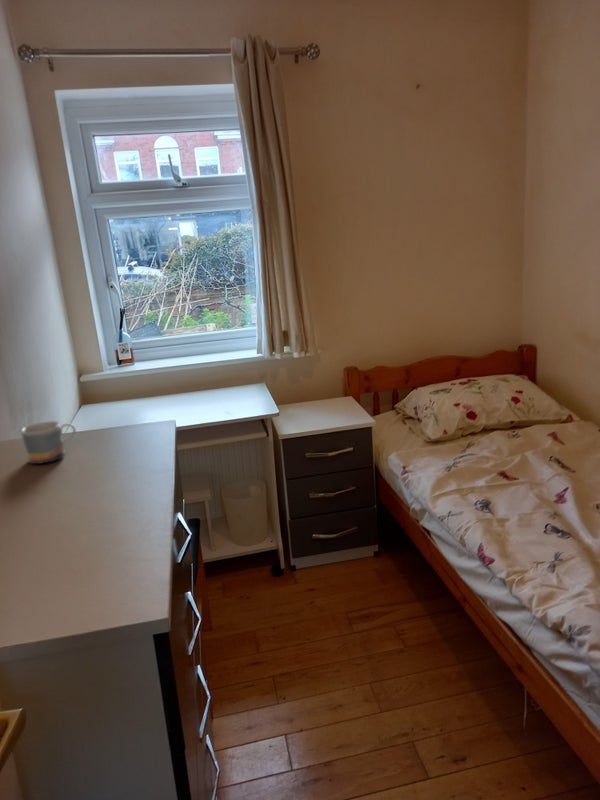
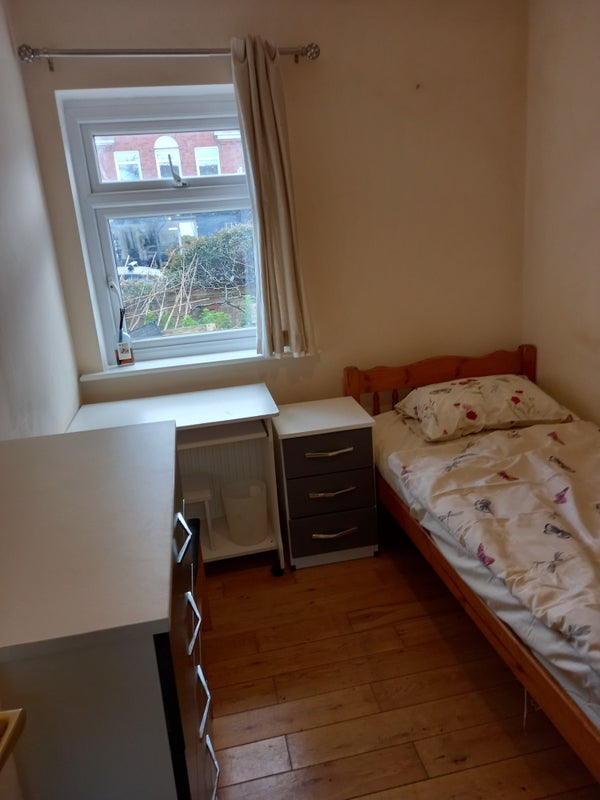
- mug [20,420,77,465]
